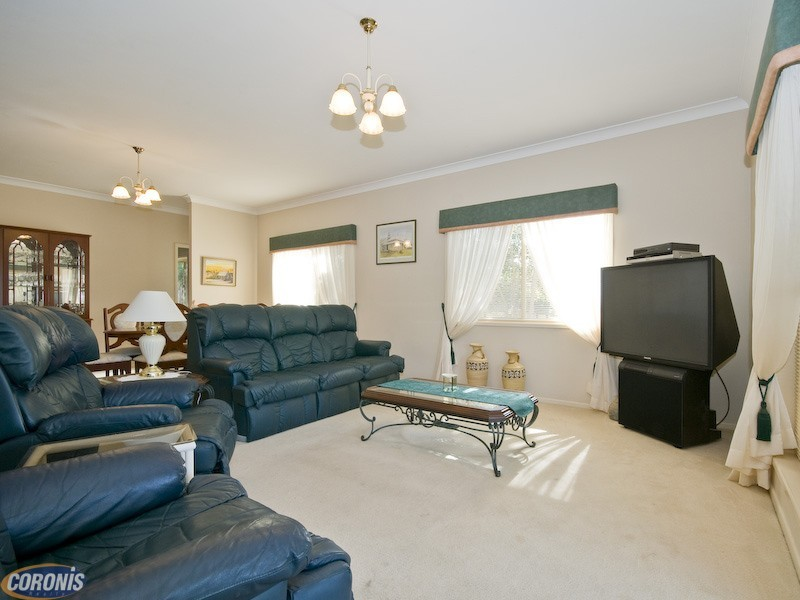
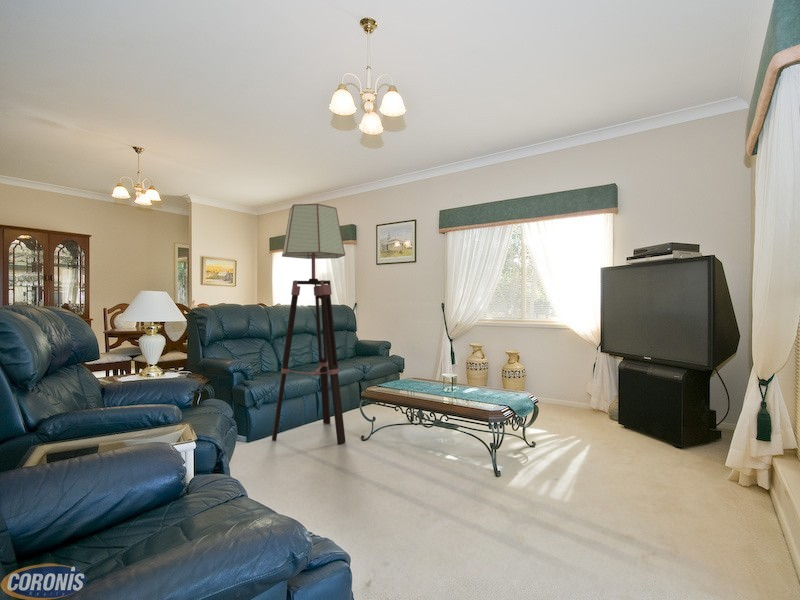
+ floor lamp [271,203,347,445]
